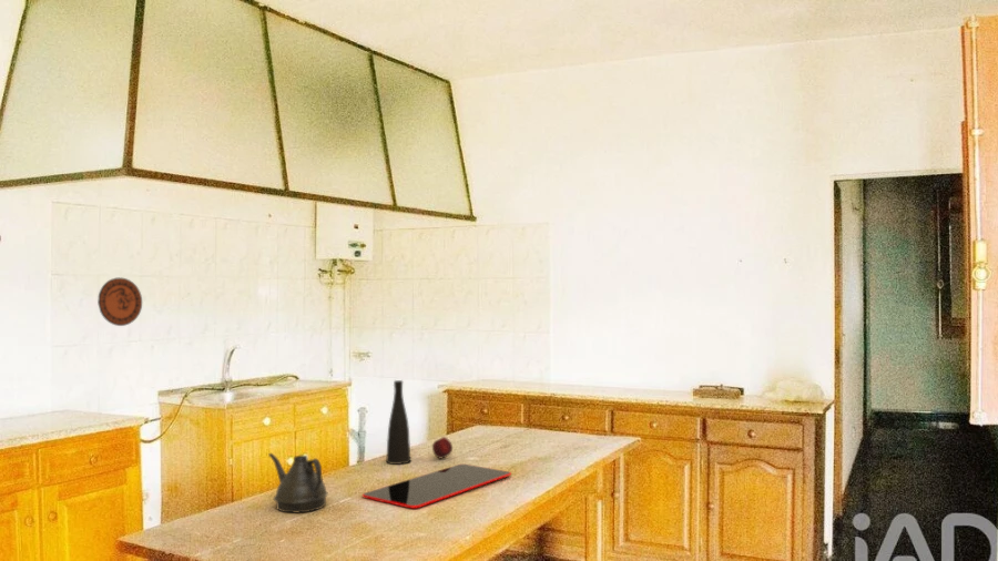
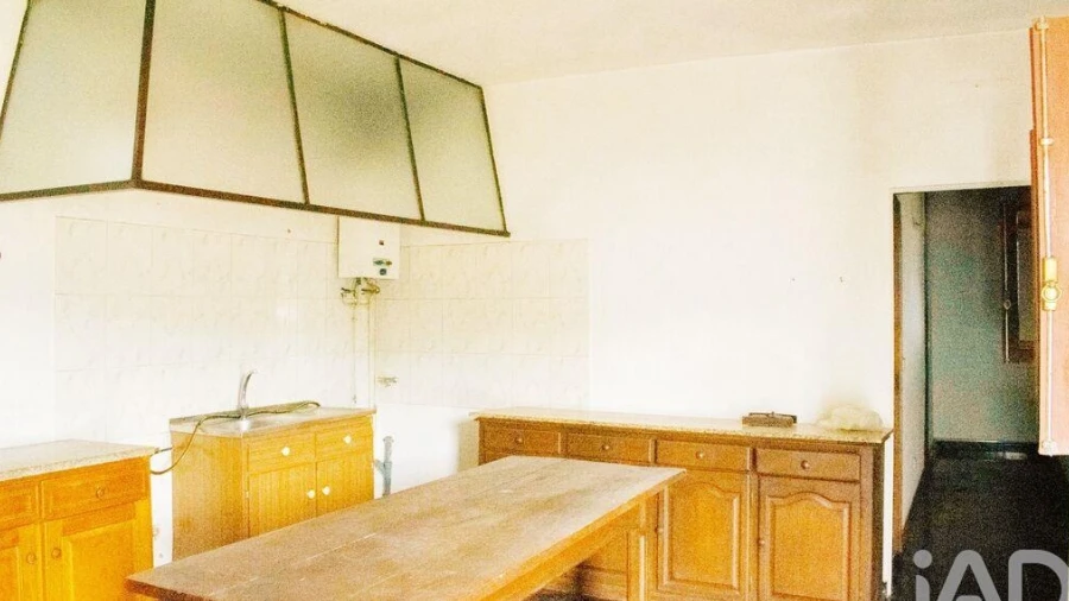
- apple [431,436,454,460]
- teapot [267,452,329,513]
- decorative plate [96,276,143,327]
- cutting board [361,463,512,510]
- vase [385,379,413,466]
